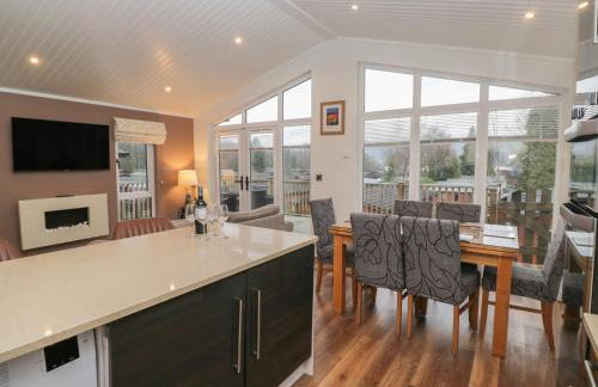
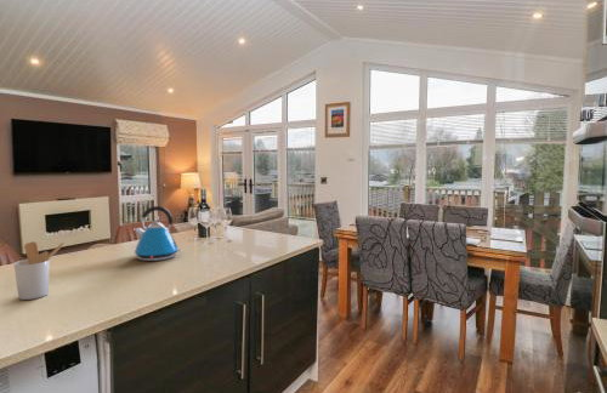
+ kettle [134,205,182,262]
+ utensil holder [13,240,64,301]
